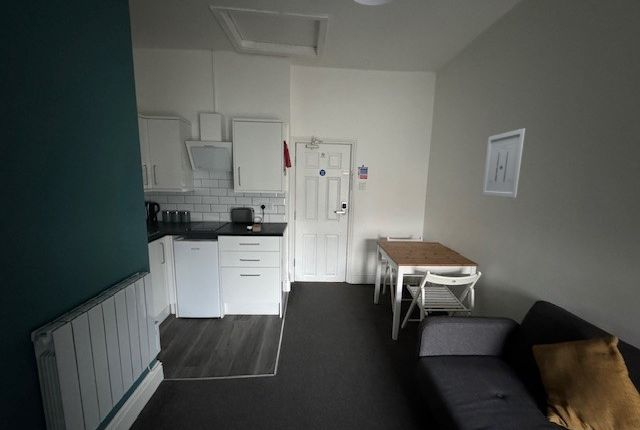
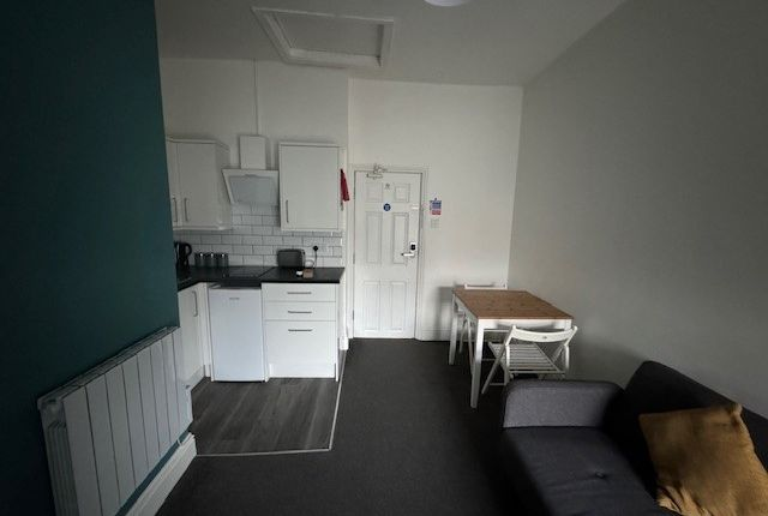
- wall art [481,128,526,199]
